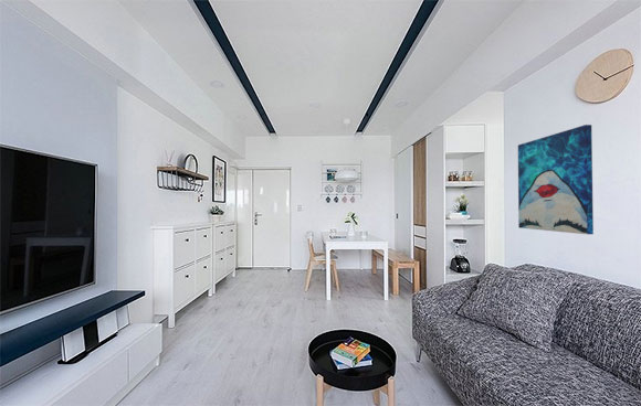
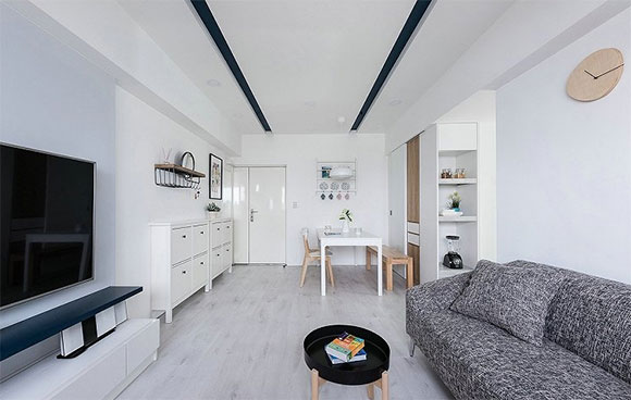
- wall art [517,124,595,235]
